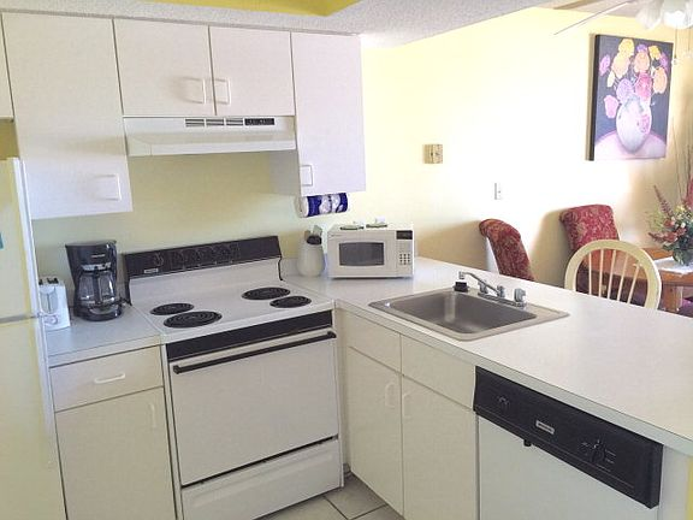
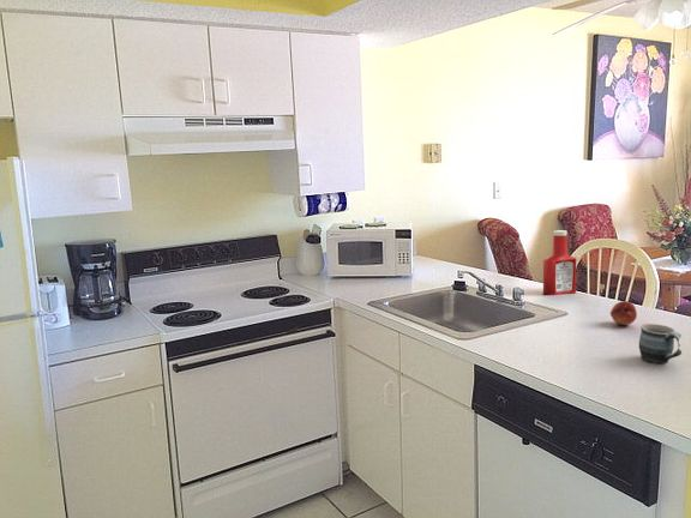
+ soap bottle [542,229,577,296]
+ mug [638,323,683,366]
+ fruit [609,300,638,326]
